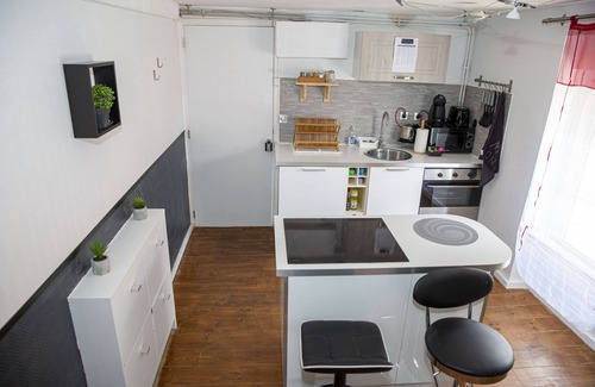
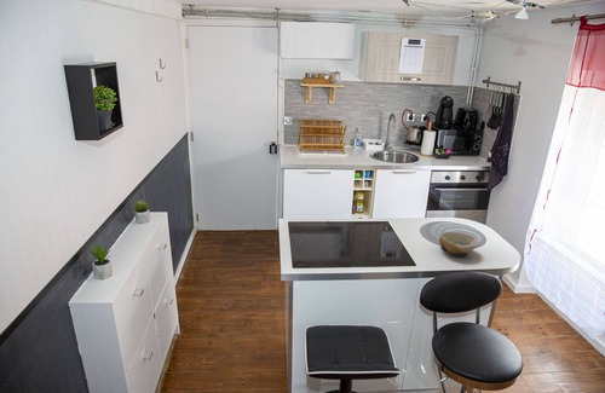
+ bowl [438,231,480,258]
